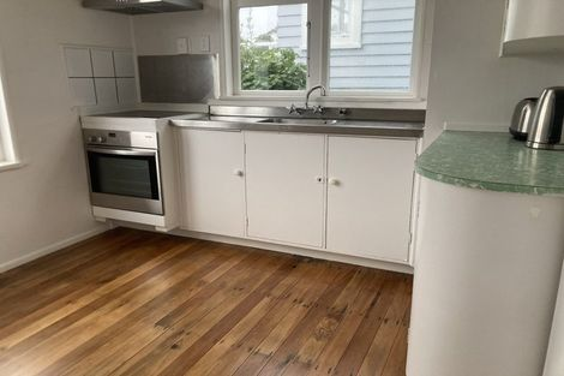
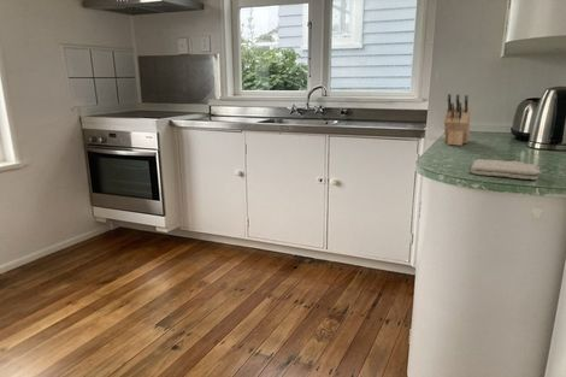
+ knife block [443,93,471,147]
+ washcloth [470,158,542,181]
